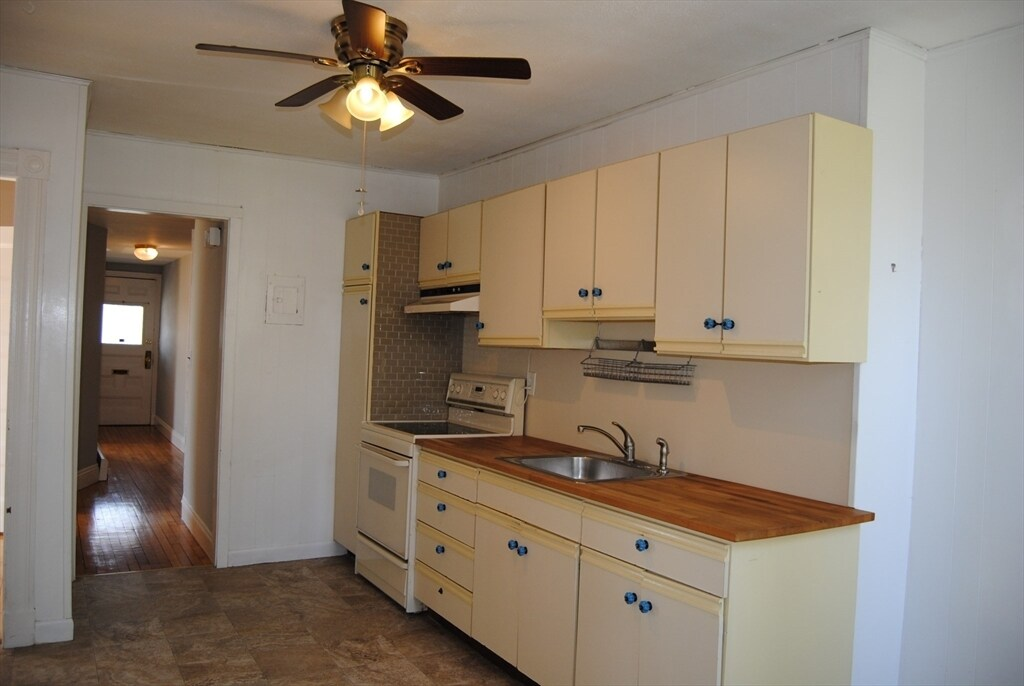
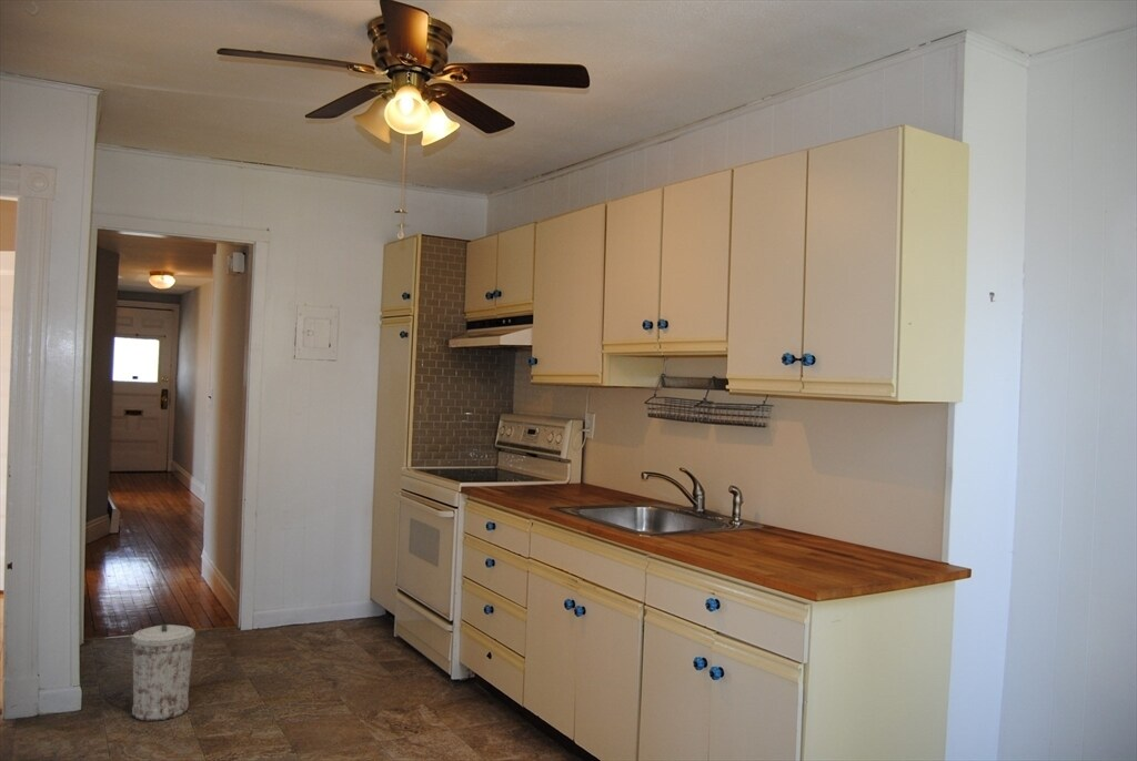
+ trash can [130,623,197,722]
